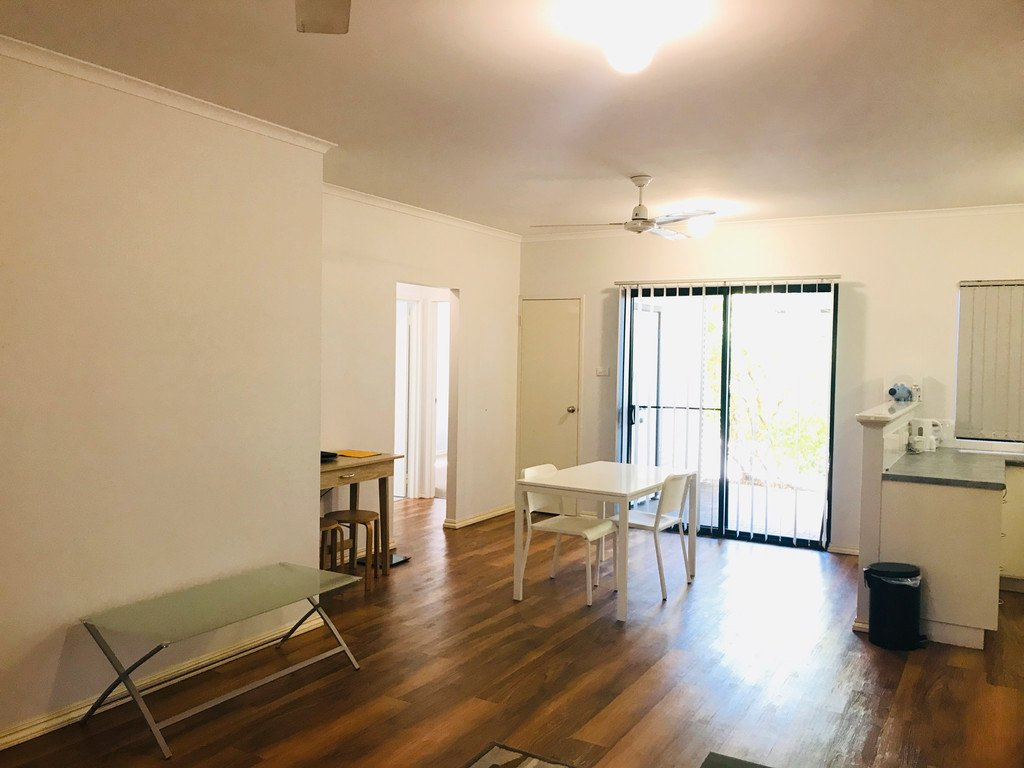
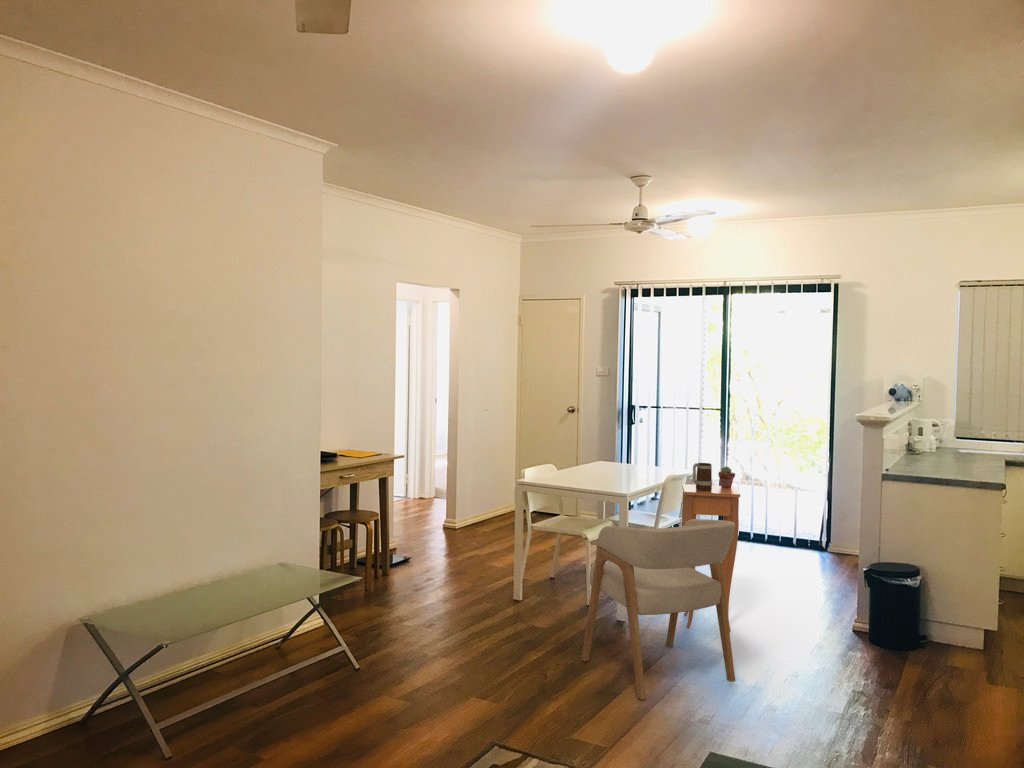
+ potted succulent [718,465,736,488]
+ side table [681,483,741,632]
+ mug [692,462,713,491]
+ armchair [580,518,736,700]
